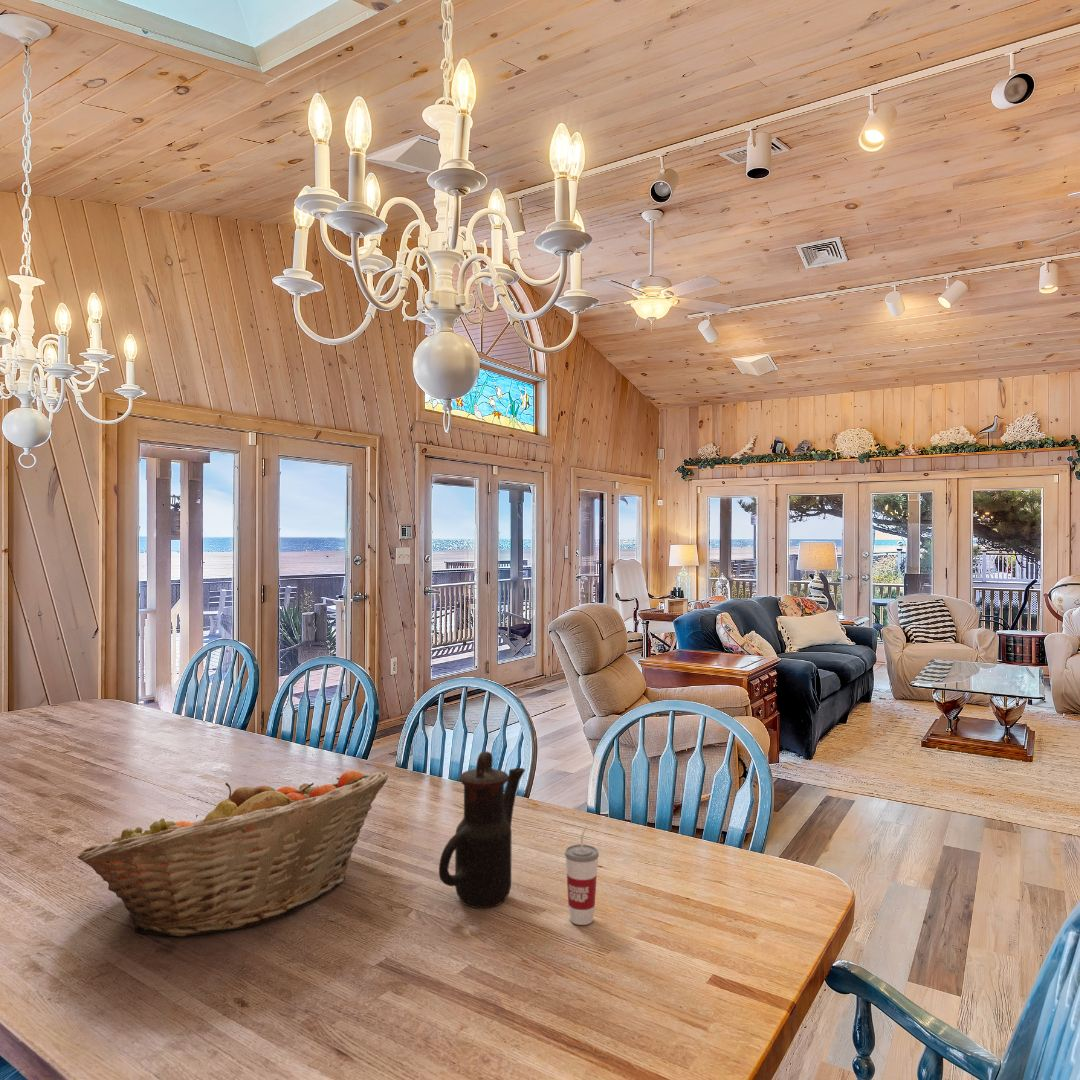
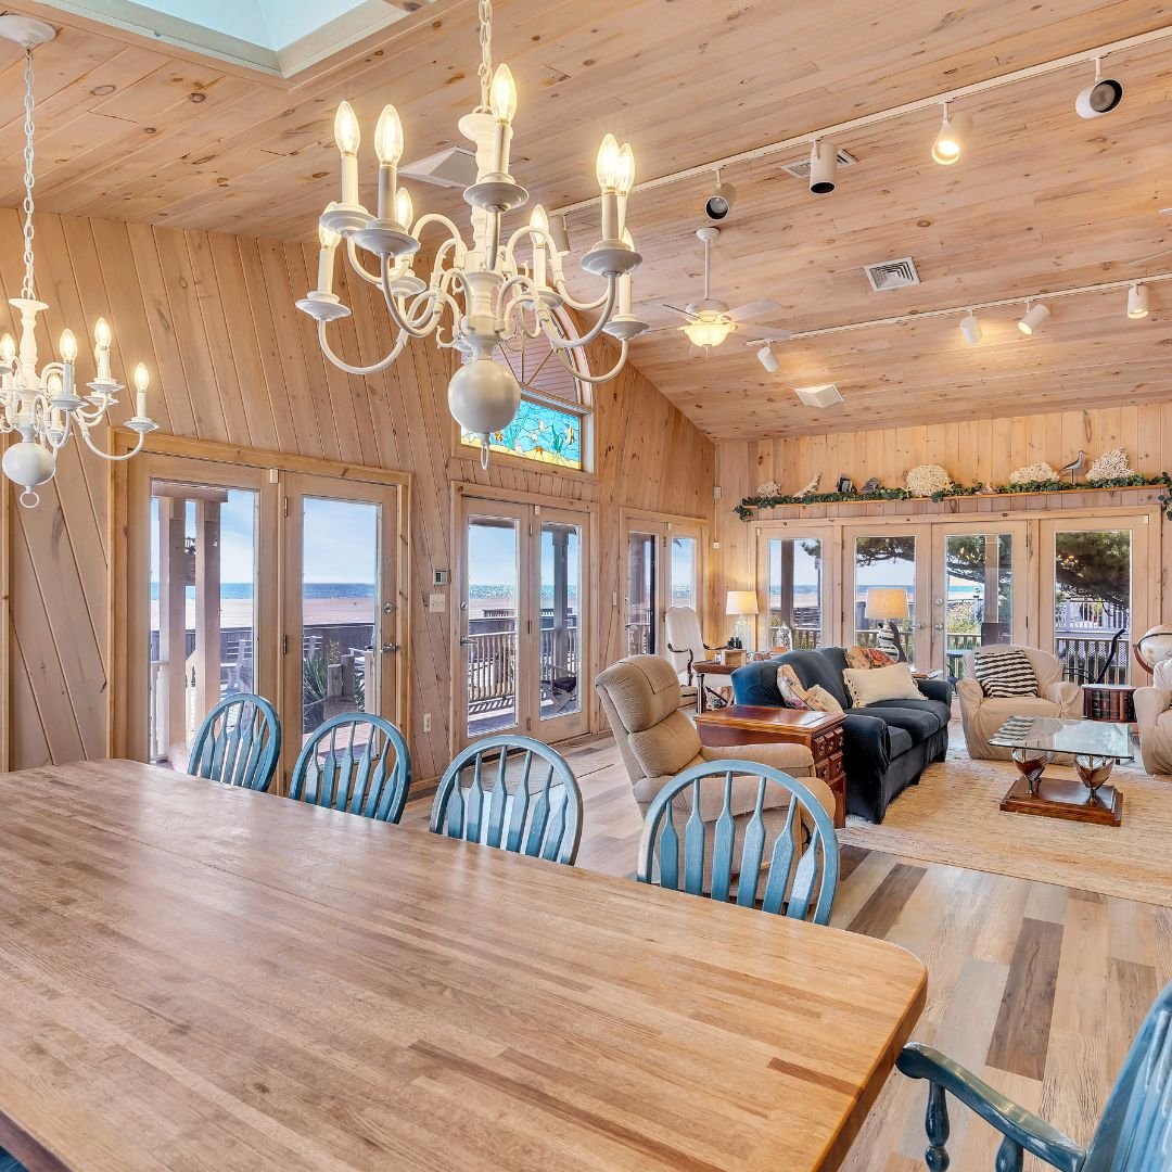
- fruit basket [77,769,389,937]
- teapot [438,750,526,909]
- cup [564,825,600,926]
